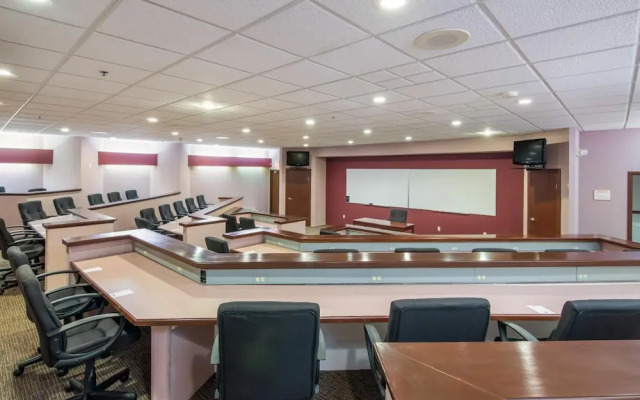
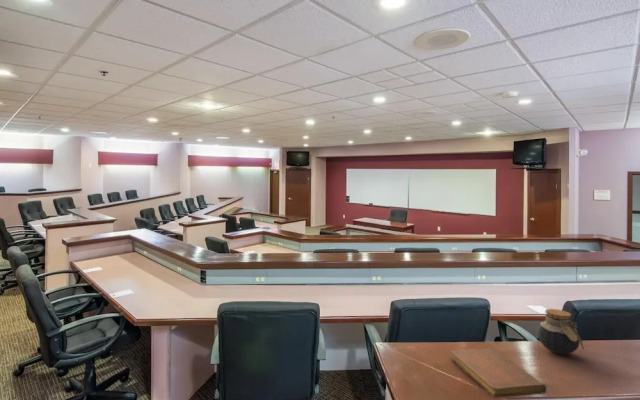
+ jar [537,308,585,356]
+ notebook [450,348,547,398]
